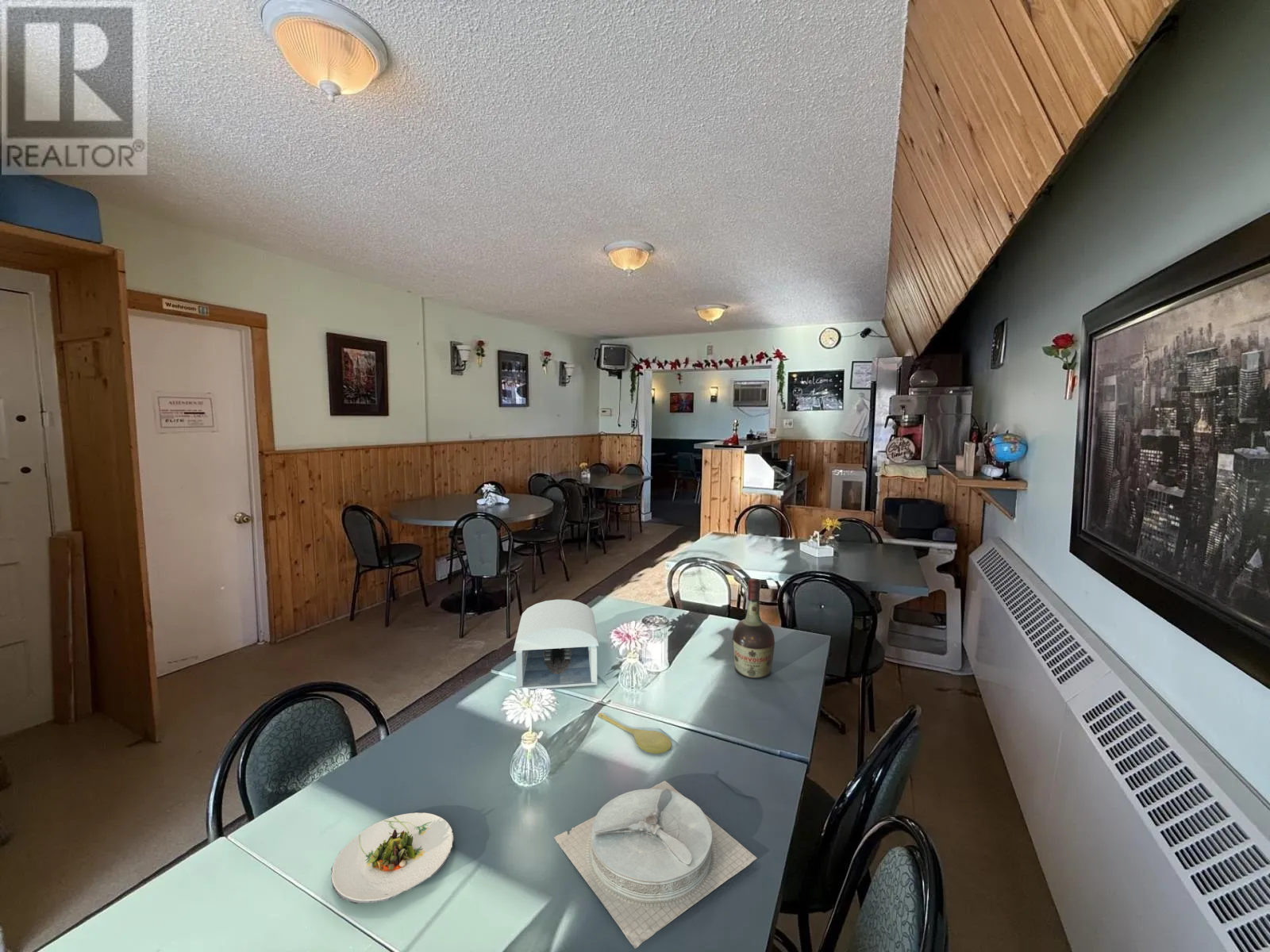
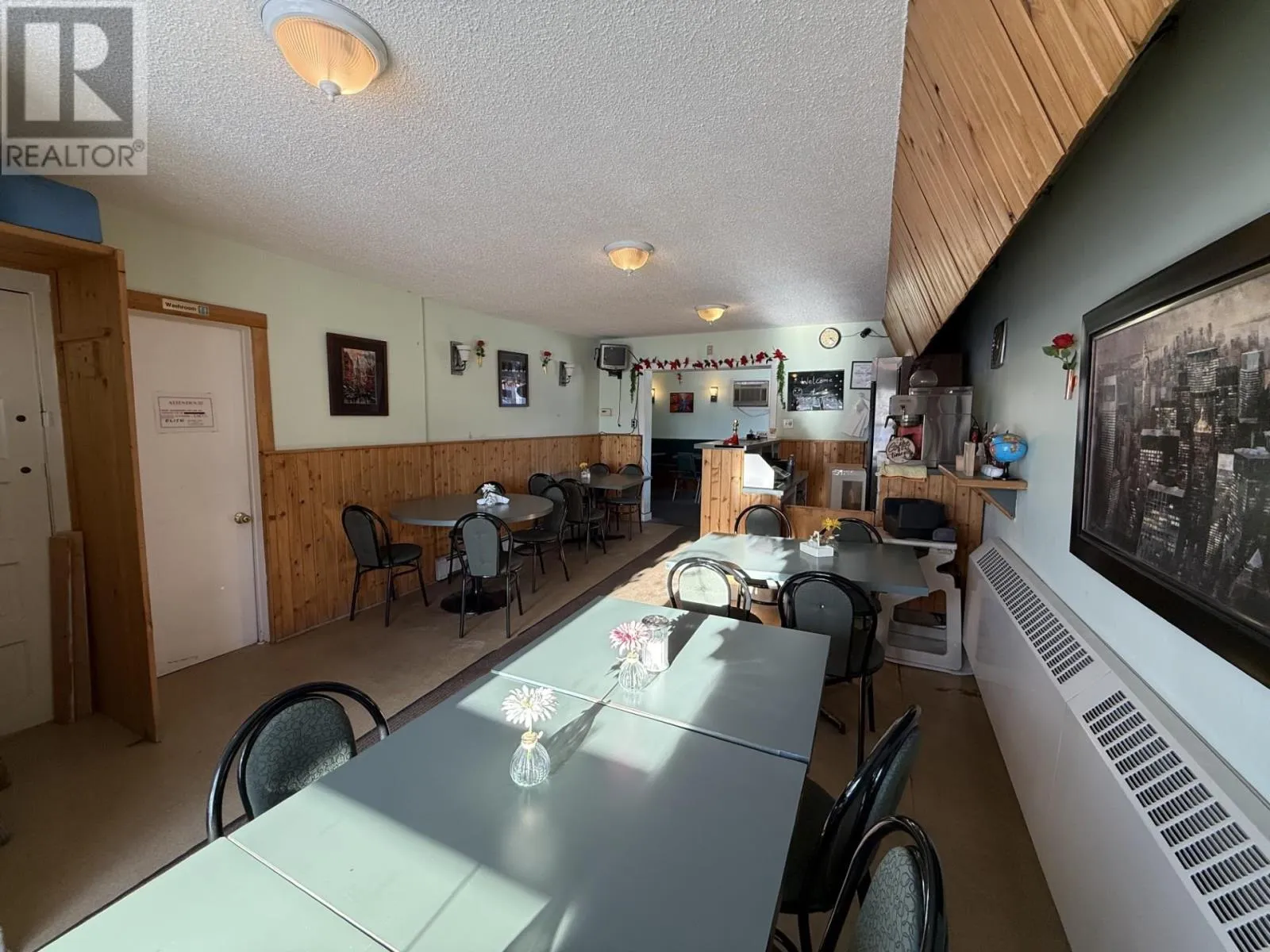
- plate [553,780,758,949]
- salad plate [330,812,455,904]
- cognac bottle [732,578,775,679]
- spoon [597,712,672,754]
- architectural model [513,599,599,690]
